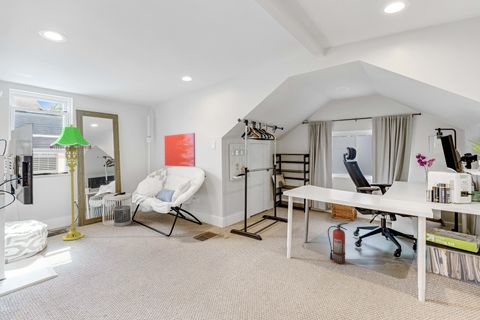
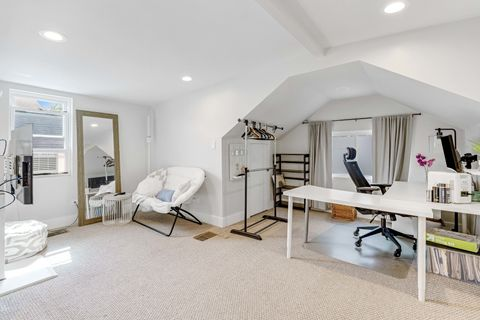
- fire extinguisher [327,222,349,265]
- floor lamp [49,123,92,242]
- wastebasket [113,204,132,228]
- wall art [163,132,196,168]
